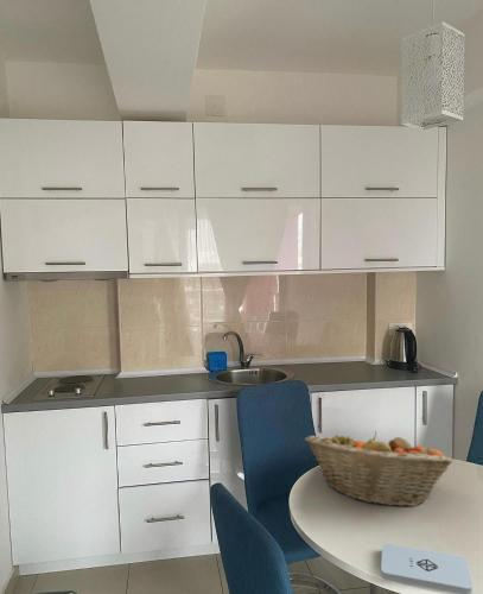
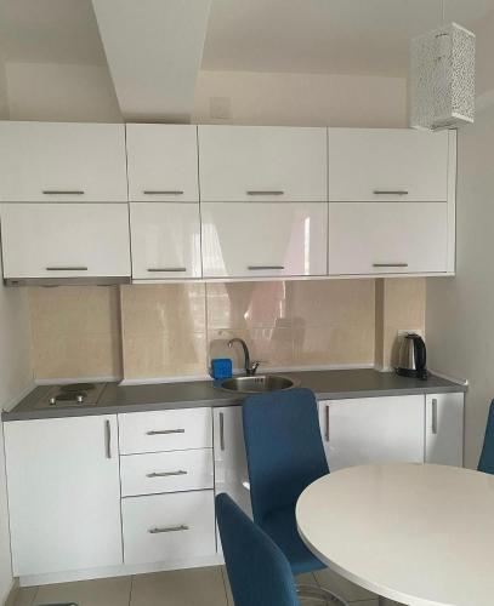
- notepad [380,542,474,594]
- fruit basket [304,430,455,507]
